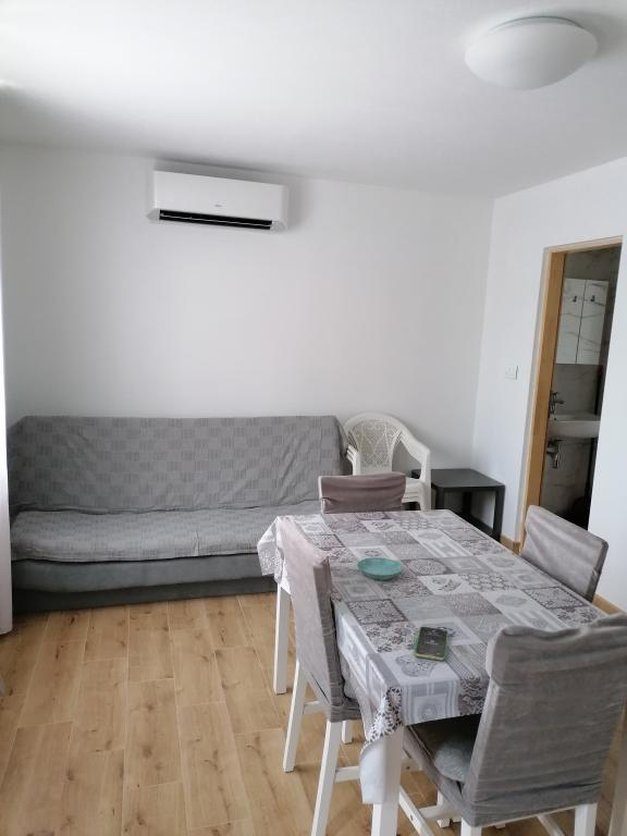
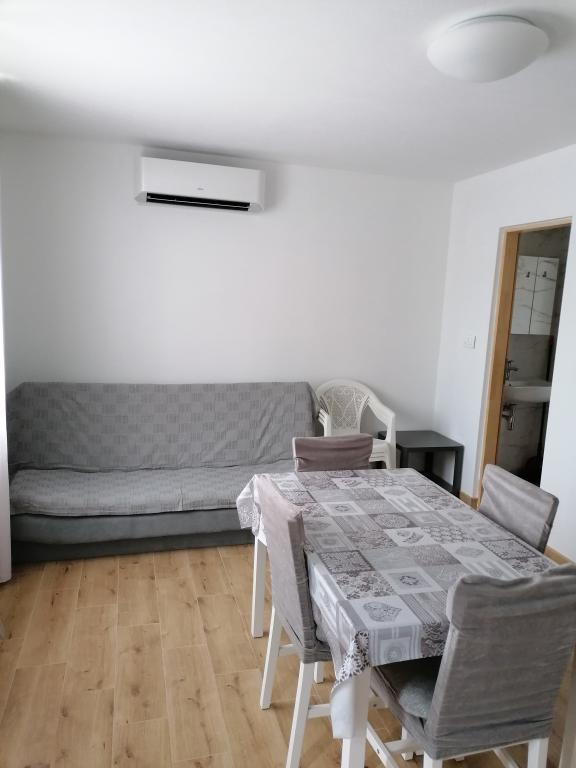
- smartphone [413,626,450,662]
- saucer [356,556,404,581]
